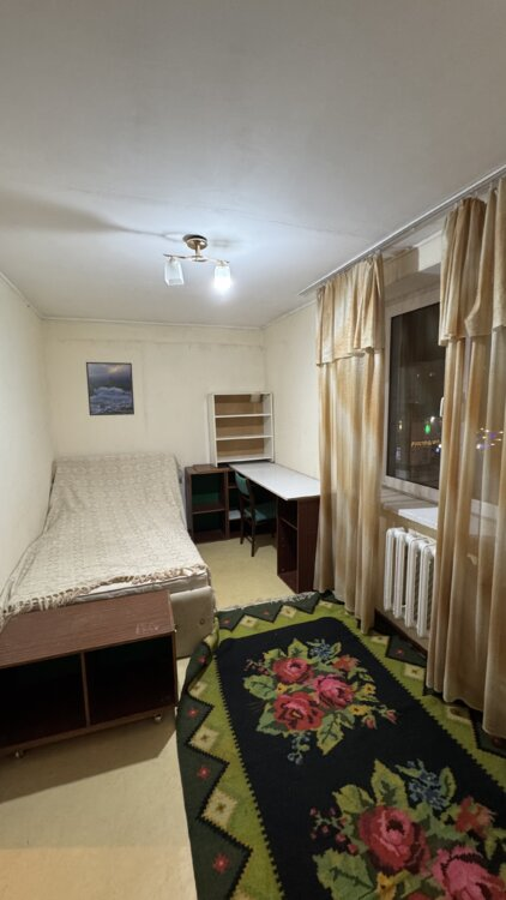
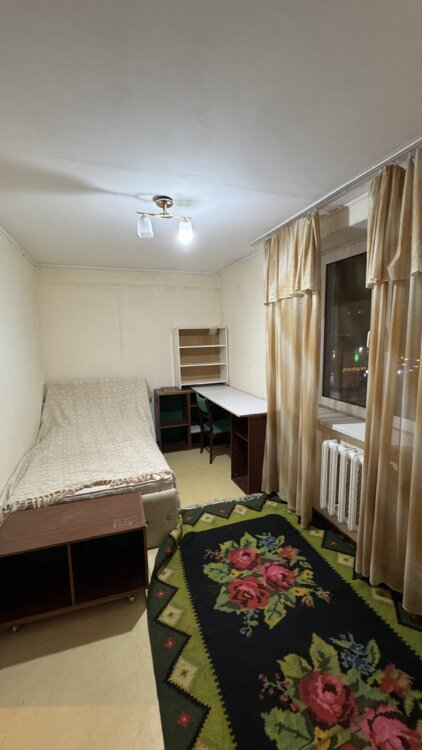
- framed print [85,361,135,416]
